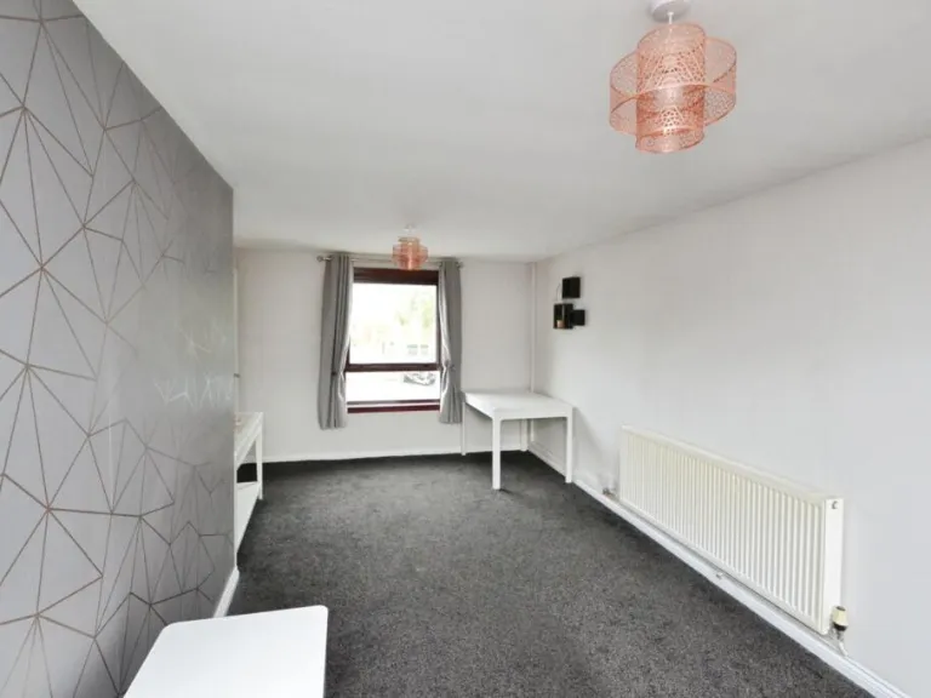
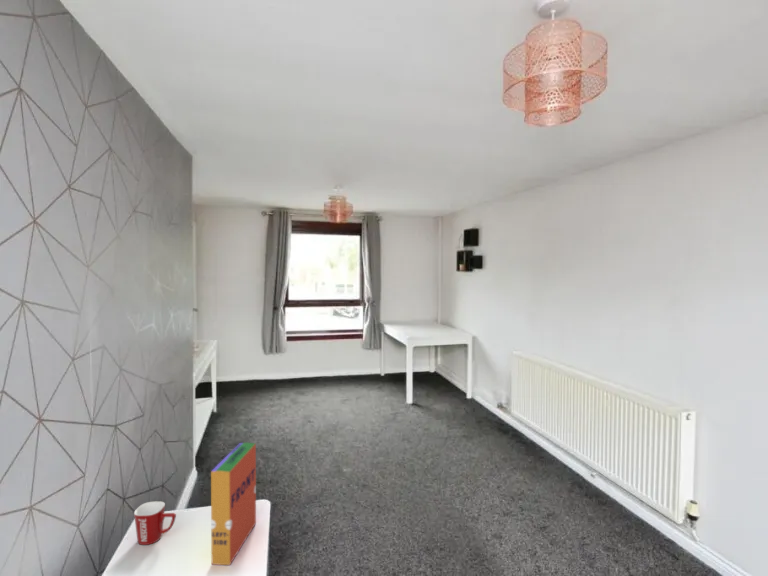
+ mug [133,501,177,546]
+ book [210,442,257,566]
